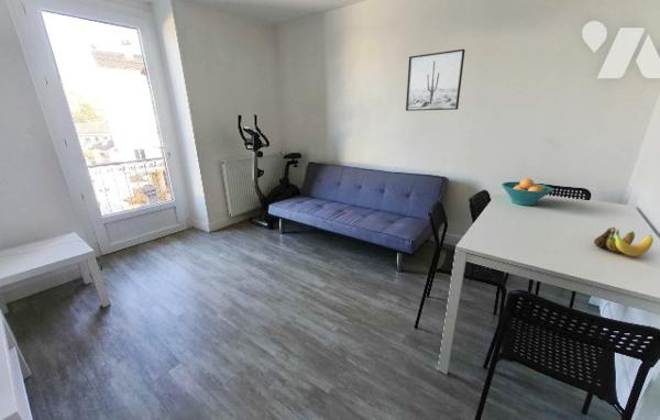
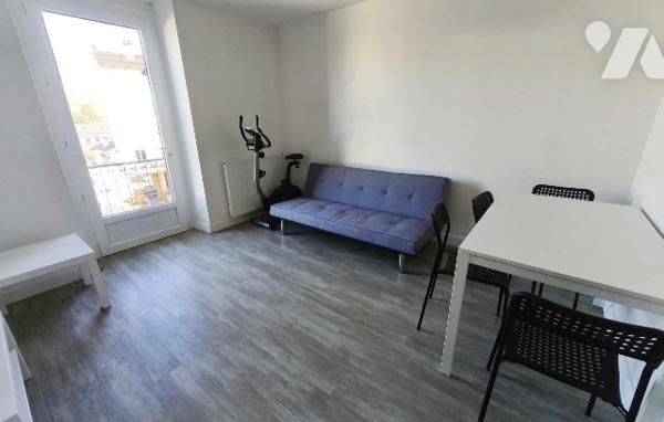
- banana [593,226,654,257]
- wall art [405,48,466,112]
- fruit bowl [501,177,554,207]
